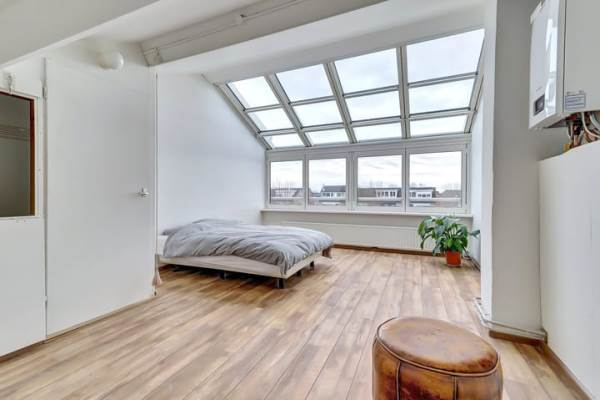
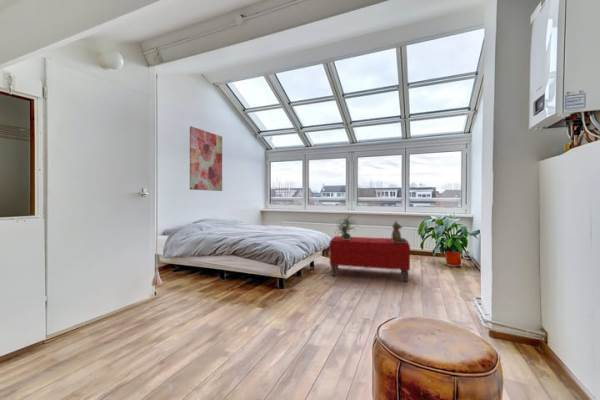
+ bench [328,235,411,283]
+ stuffed bear [391,219,409,243]
+ wall art [189,125,223,192]
+ potted plant [334,213,358,240]
